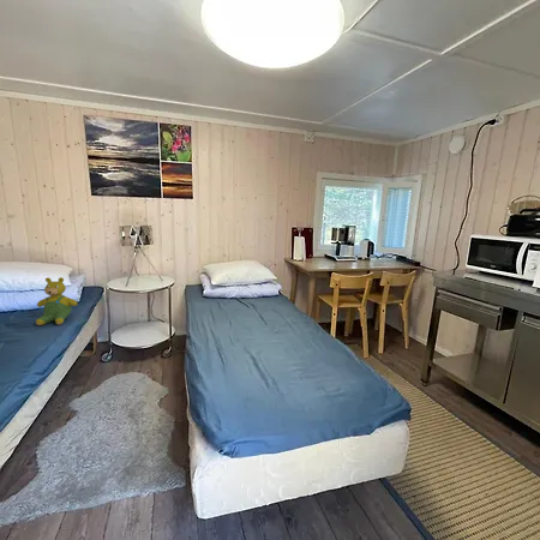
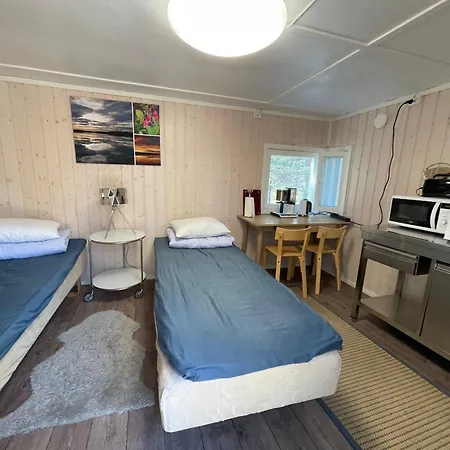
- teddy bear [35,276,78,326]
